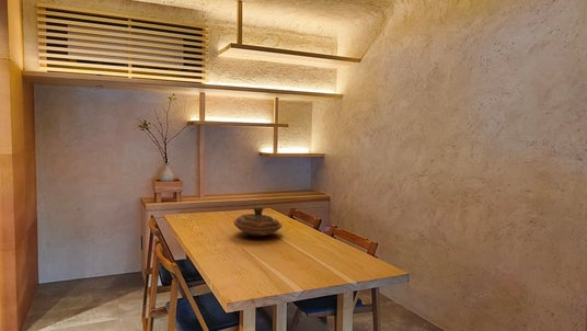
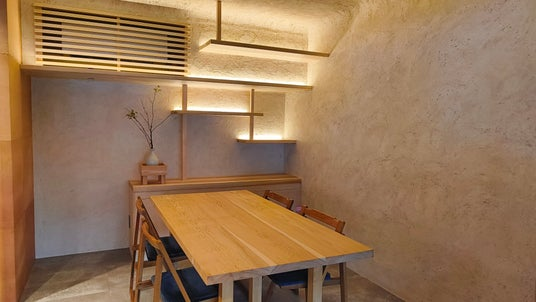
- decorative bowl [233,206,284,237]
